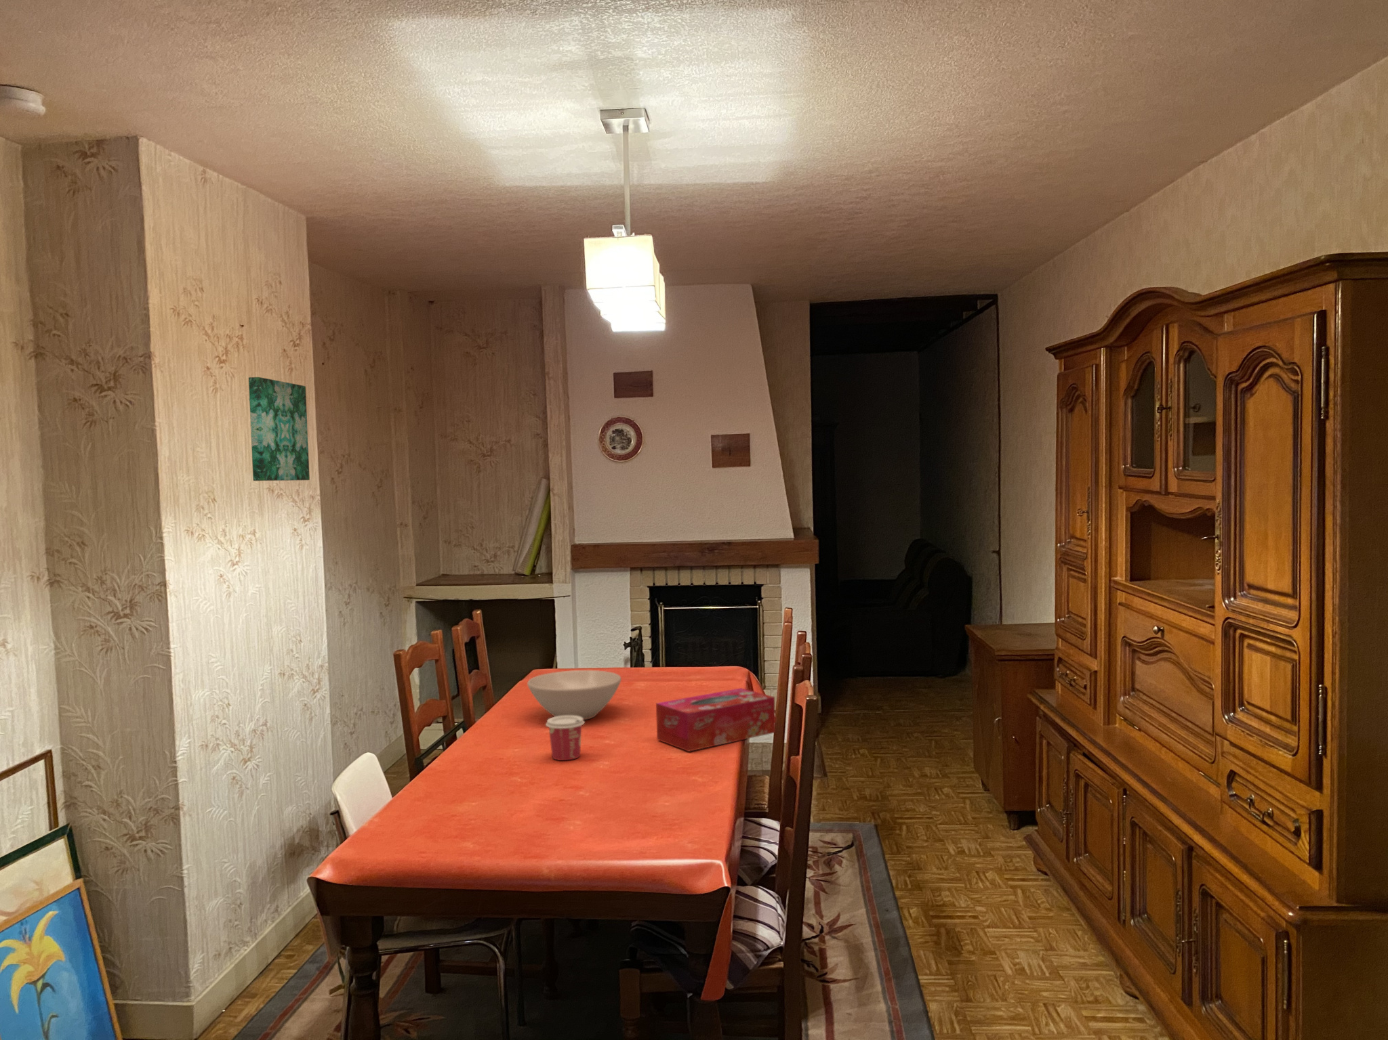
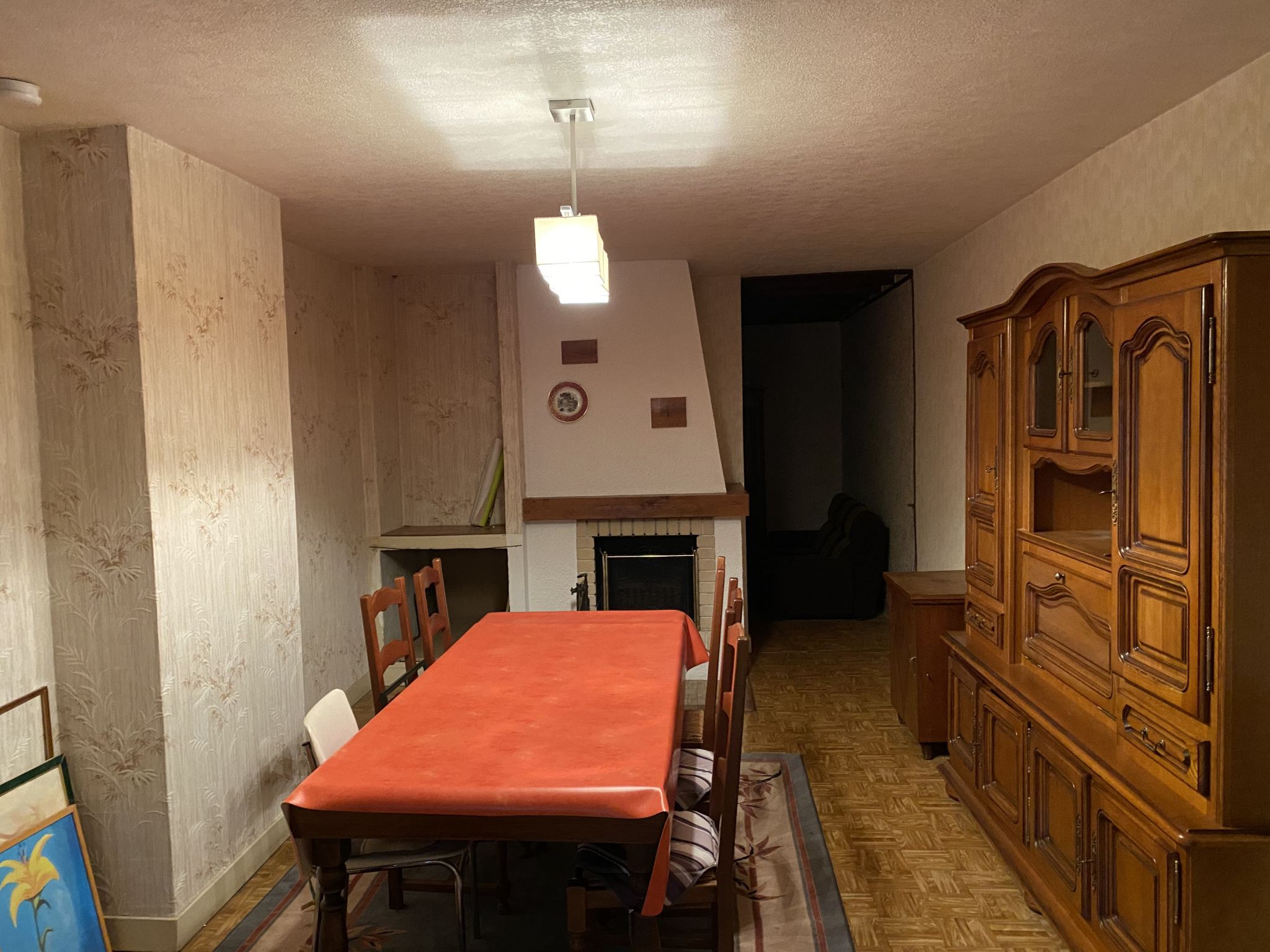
- tissue box [656,687,776,753]
- bowl [527,670,622,720]
- cup [545,716,585,761]
- wall art [248,377,310,482]
